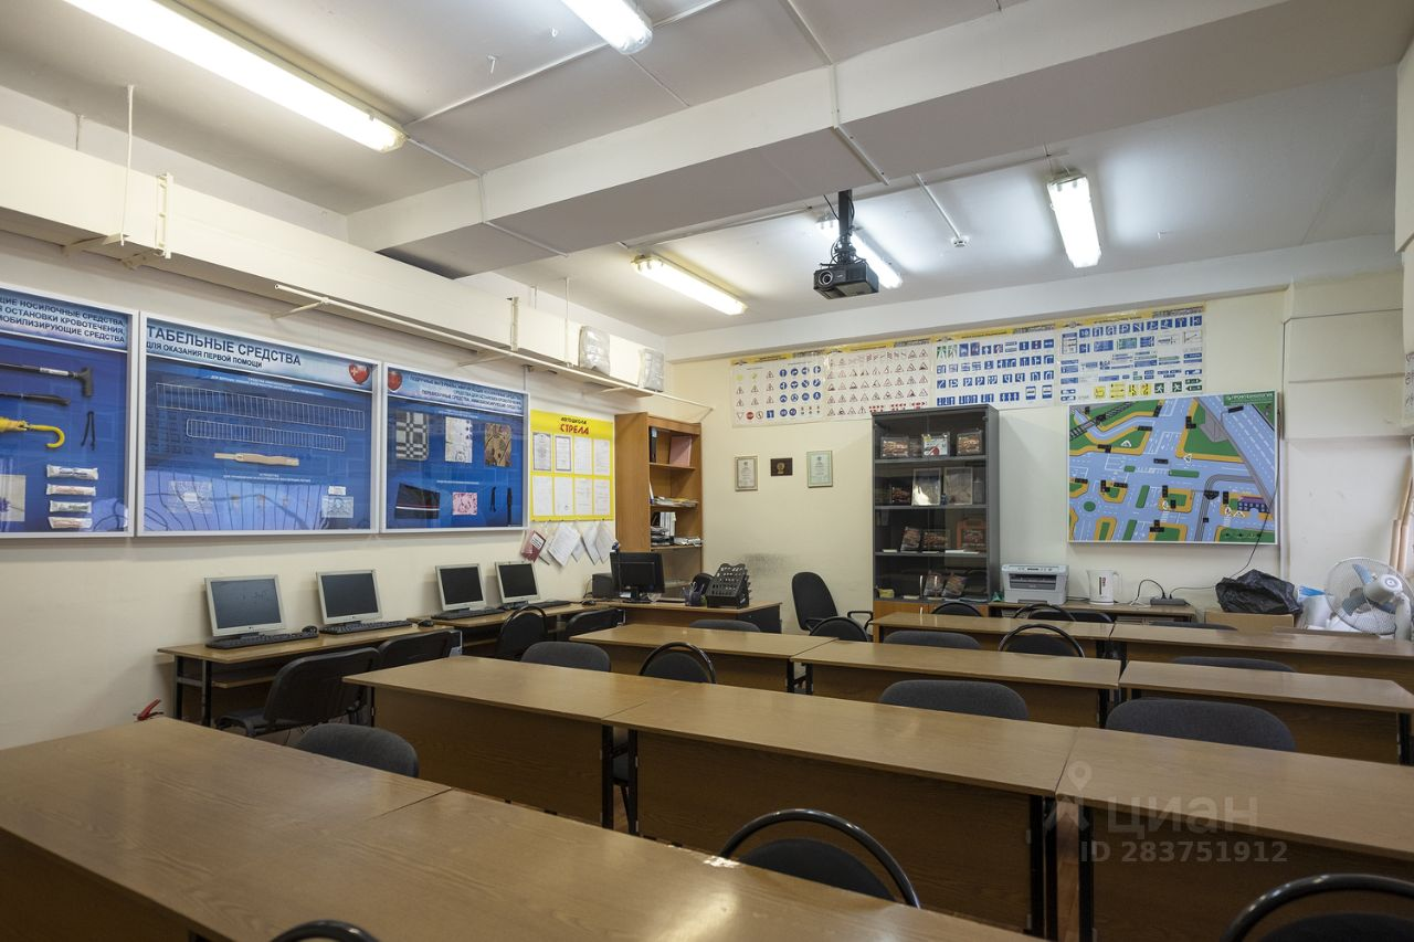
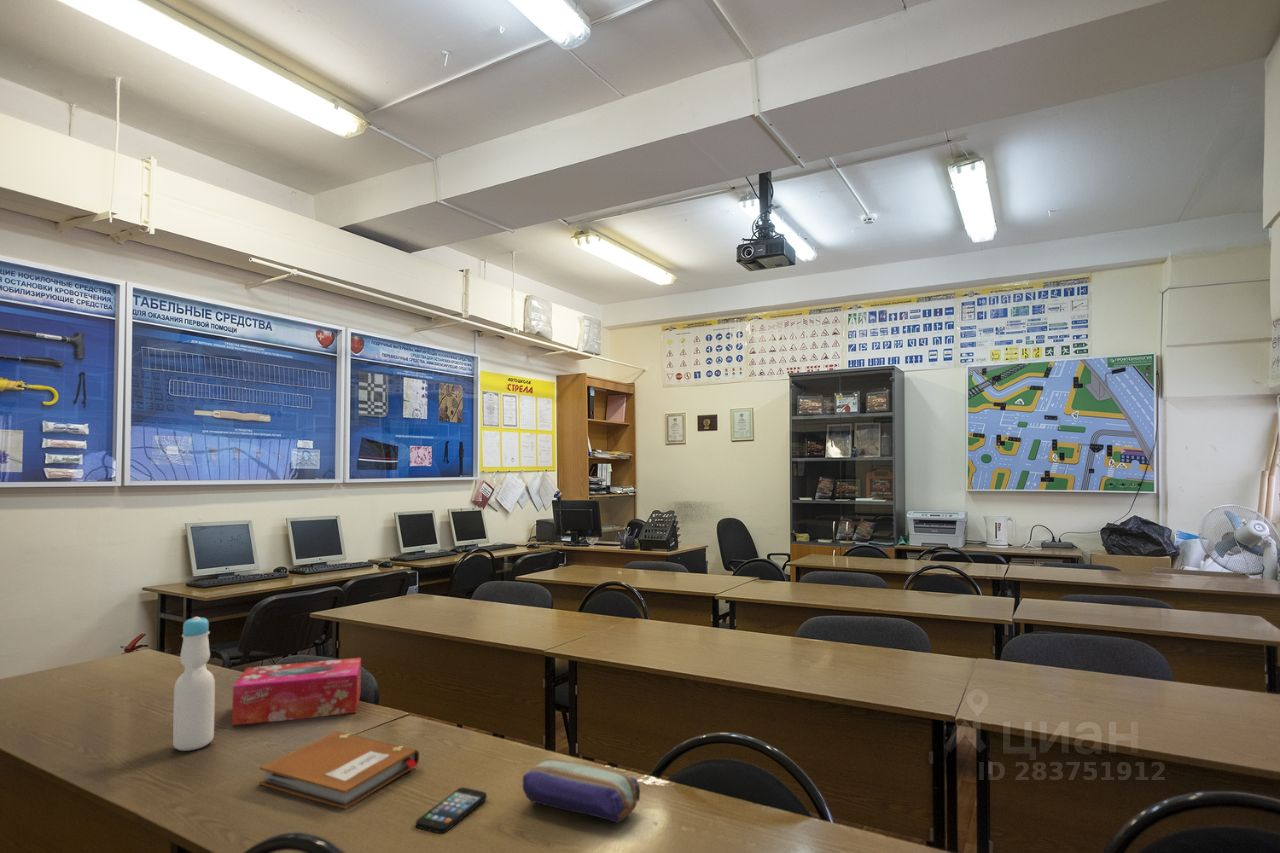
+ tissue box [231,657,362,726]
+ smartphone [415,786,488,834]
+ bottle [172,616,216,752]
+ notebook [258,731,420,810]
+ pencil case [522,757,641,824]
